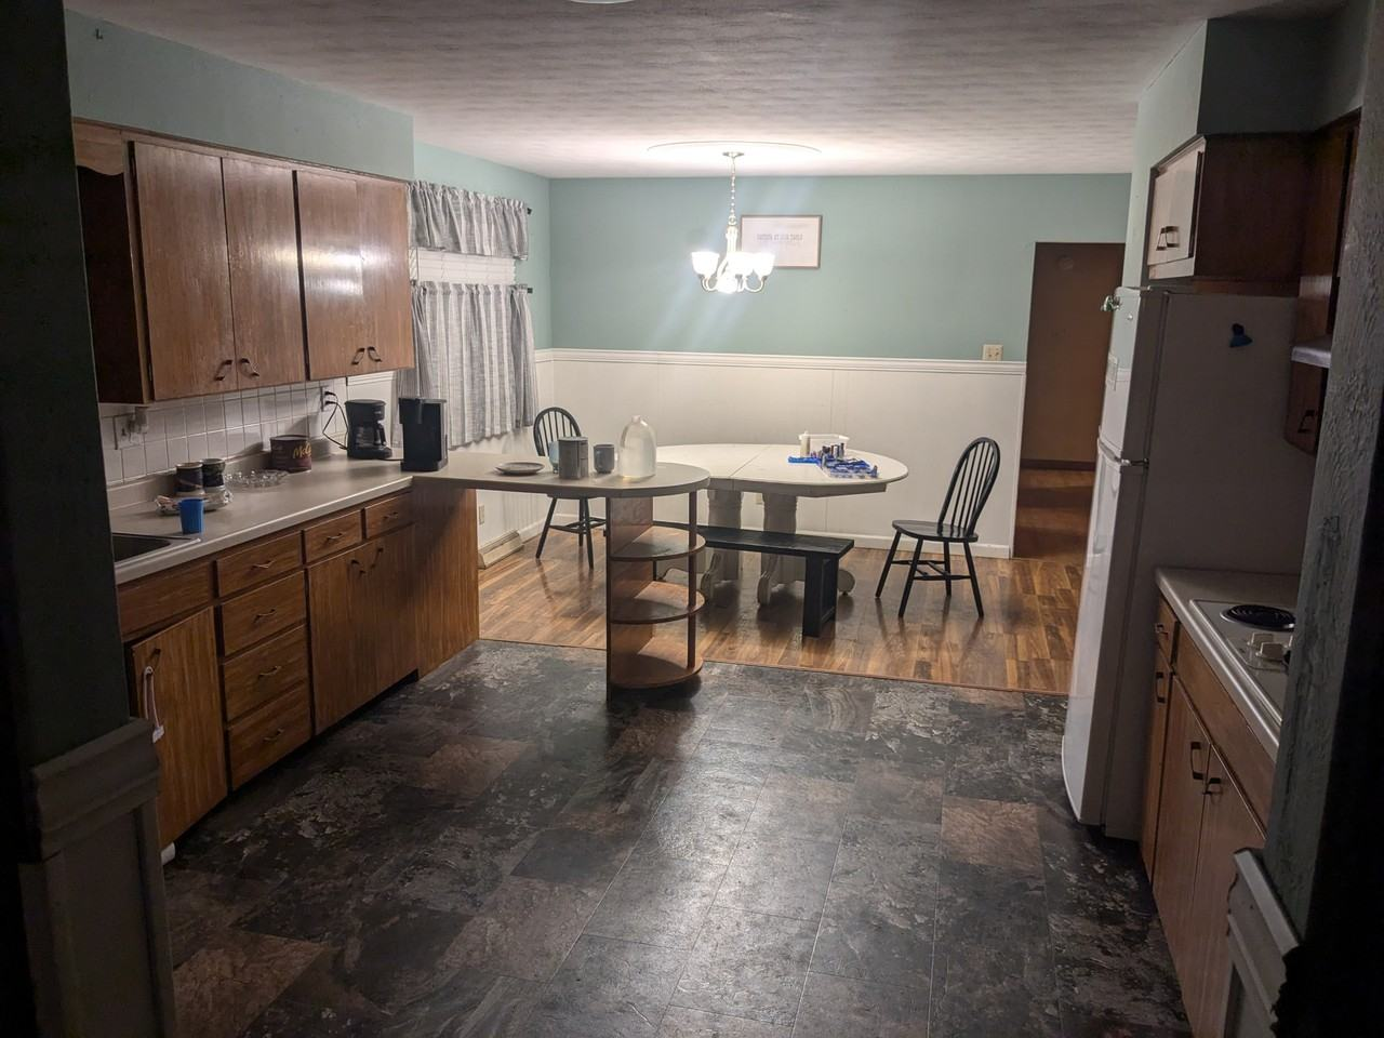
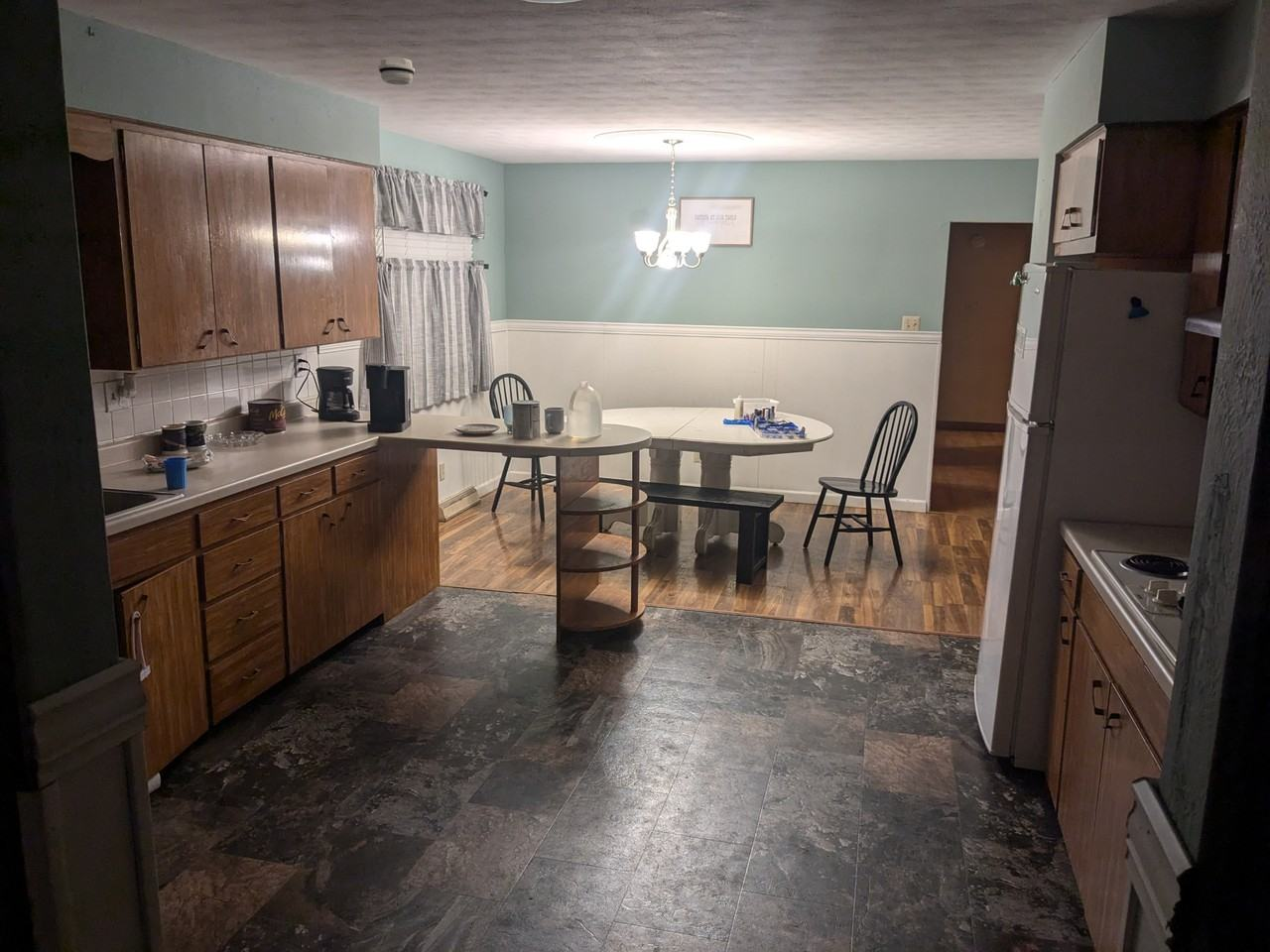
+ smoke detector [378,57,416,86]
